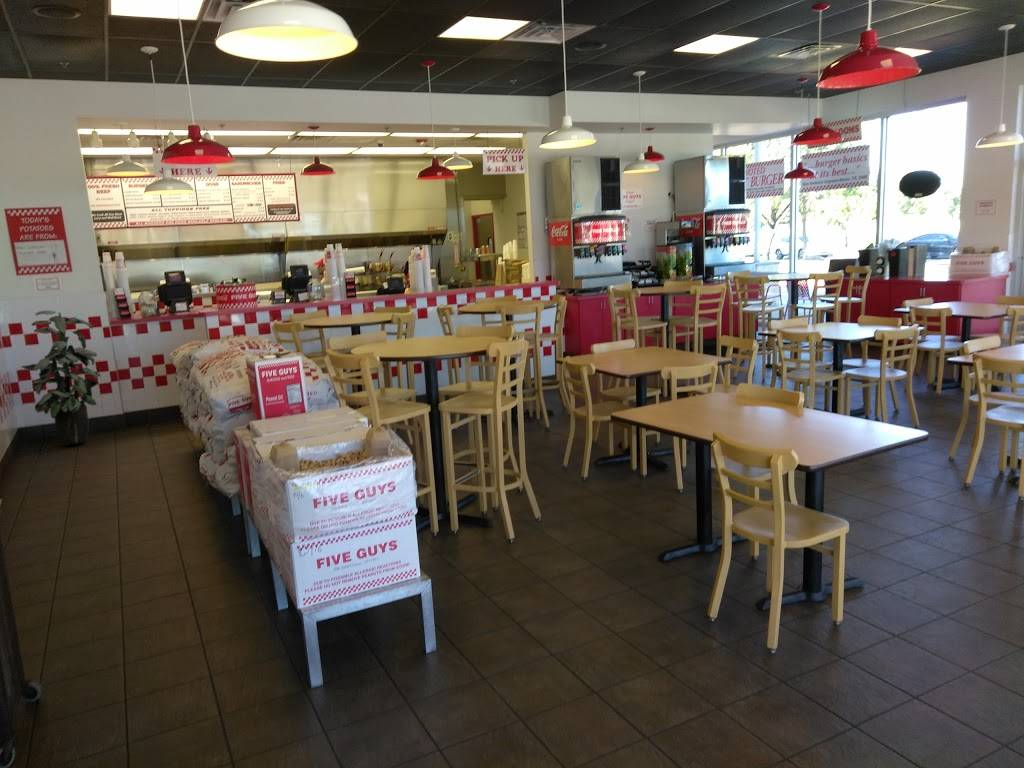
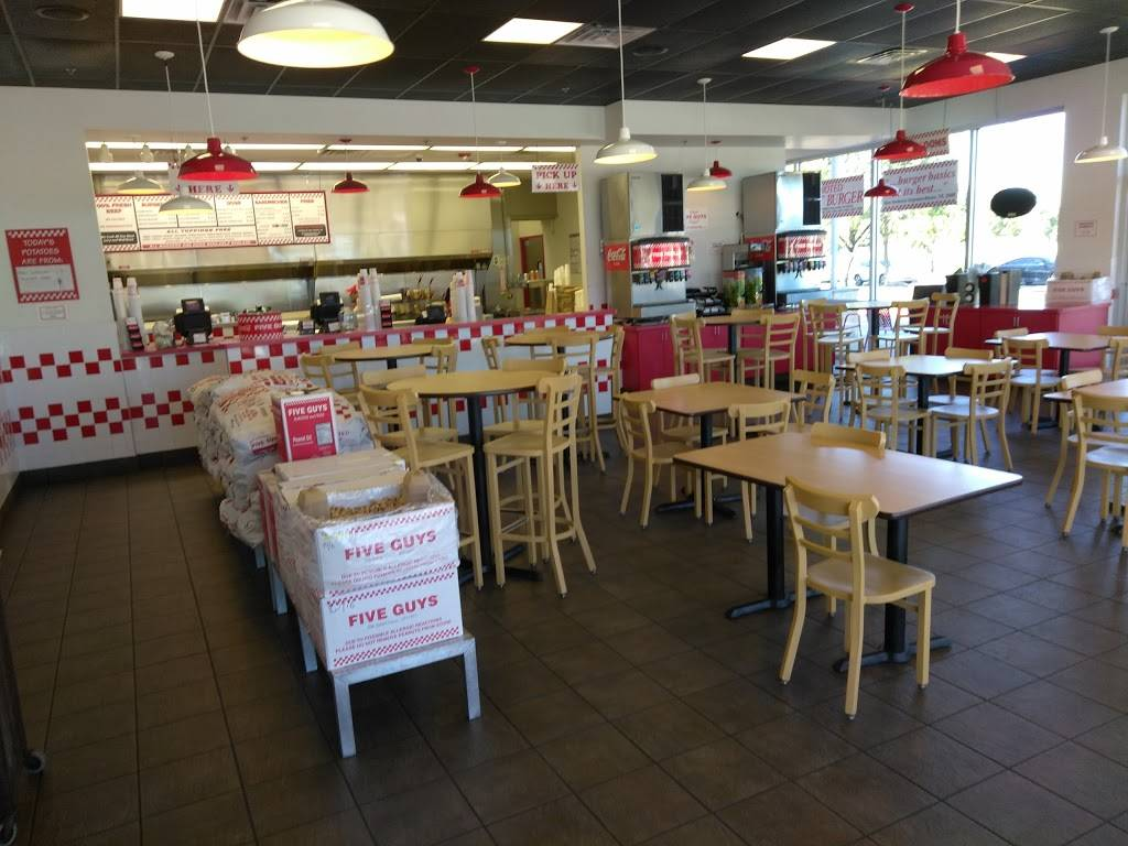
- indoor plant [21,309,102,446]
